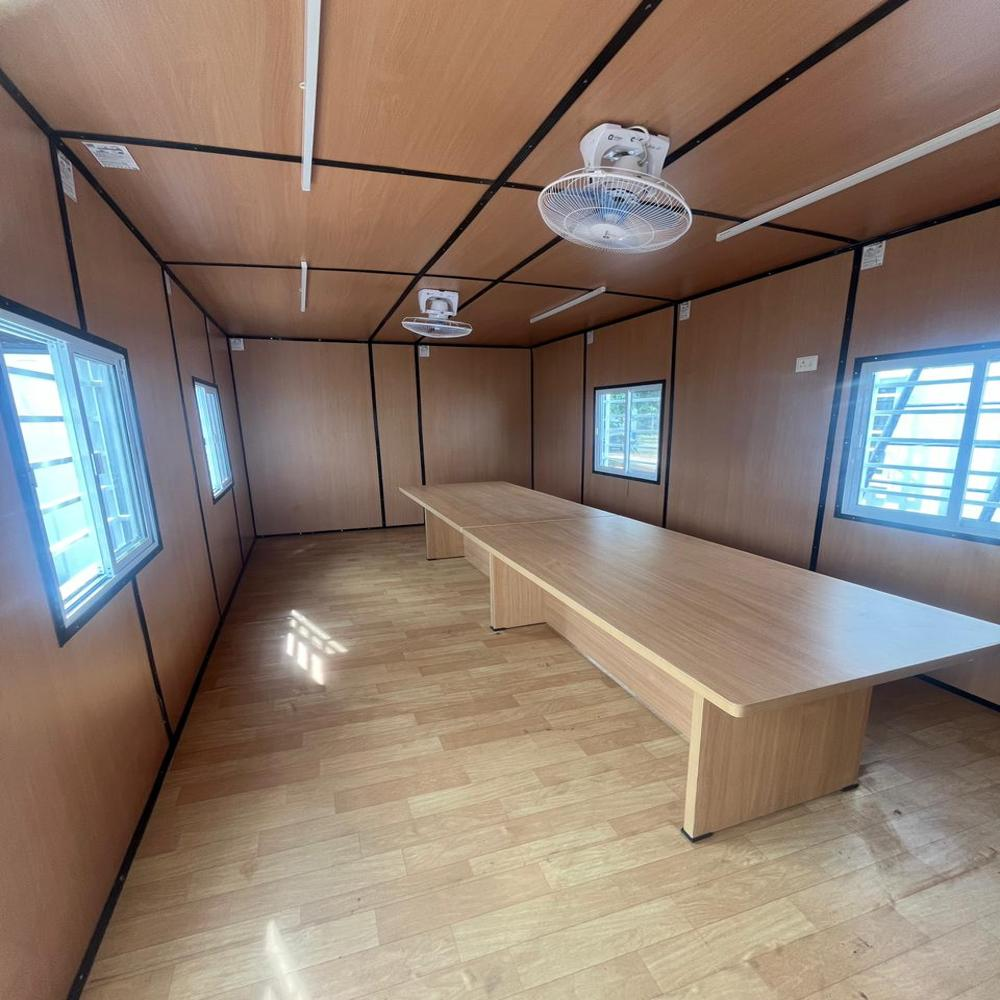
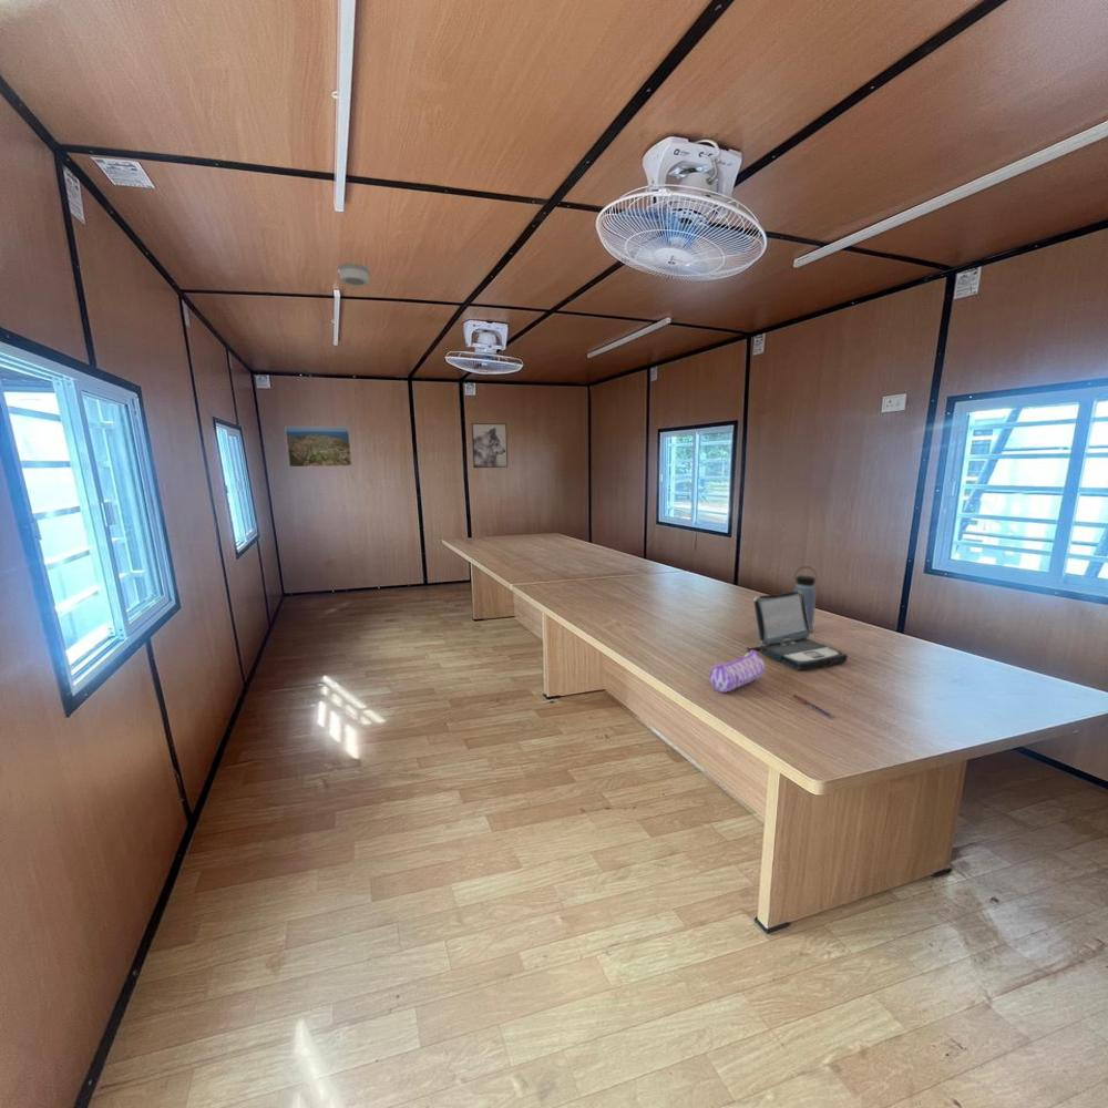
+ laptop [746,591,849,671]
+ smoke detector [337,261,371,287]
+ pencil case [709,650,766,694]
+ wall art [471,422,509,469]
+ pen [792,694,834,719]
+ water bottle [792,565,818,633]
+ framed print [284,425,353,469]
